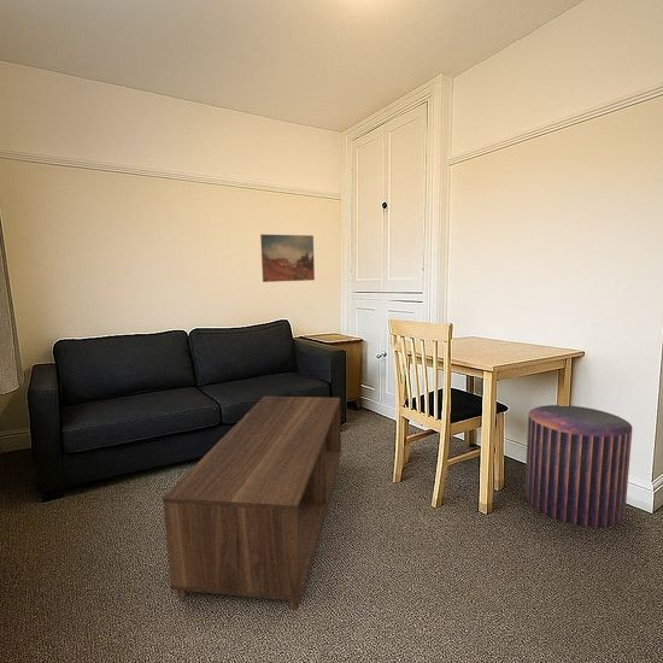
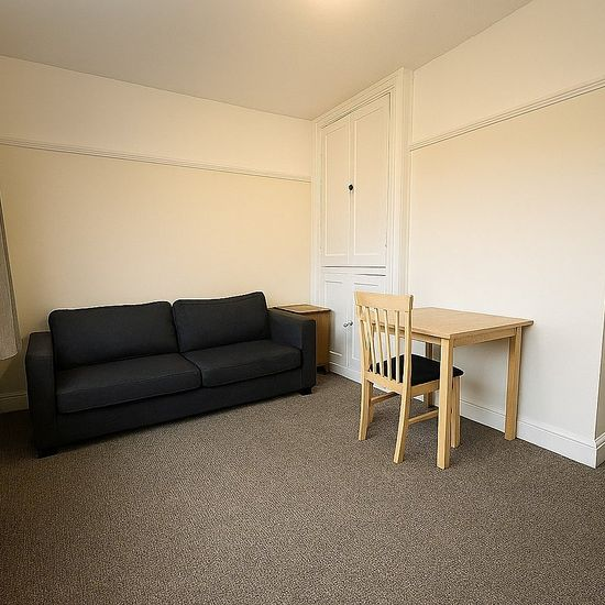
- coffee table [162,395,342,611]
- pouf [523,404,633,529]
- wall art [259,233,316,283]
